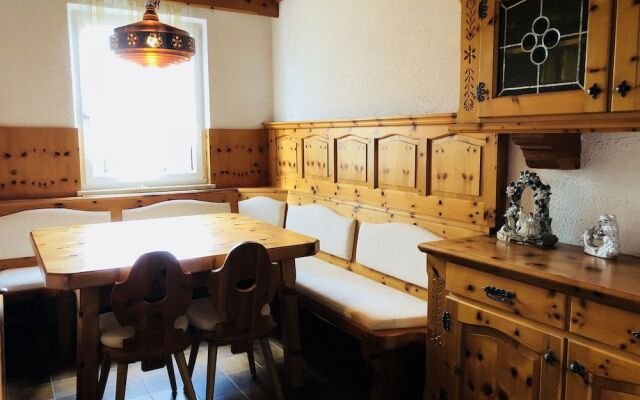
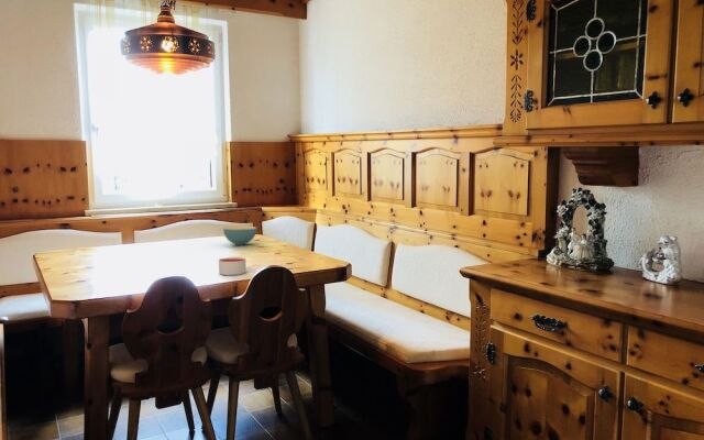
+ cereal bowl [222,226,257,246]
+ candle [218,256,248,276]
